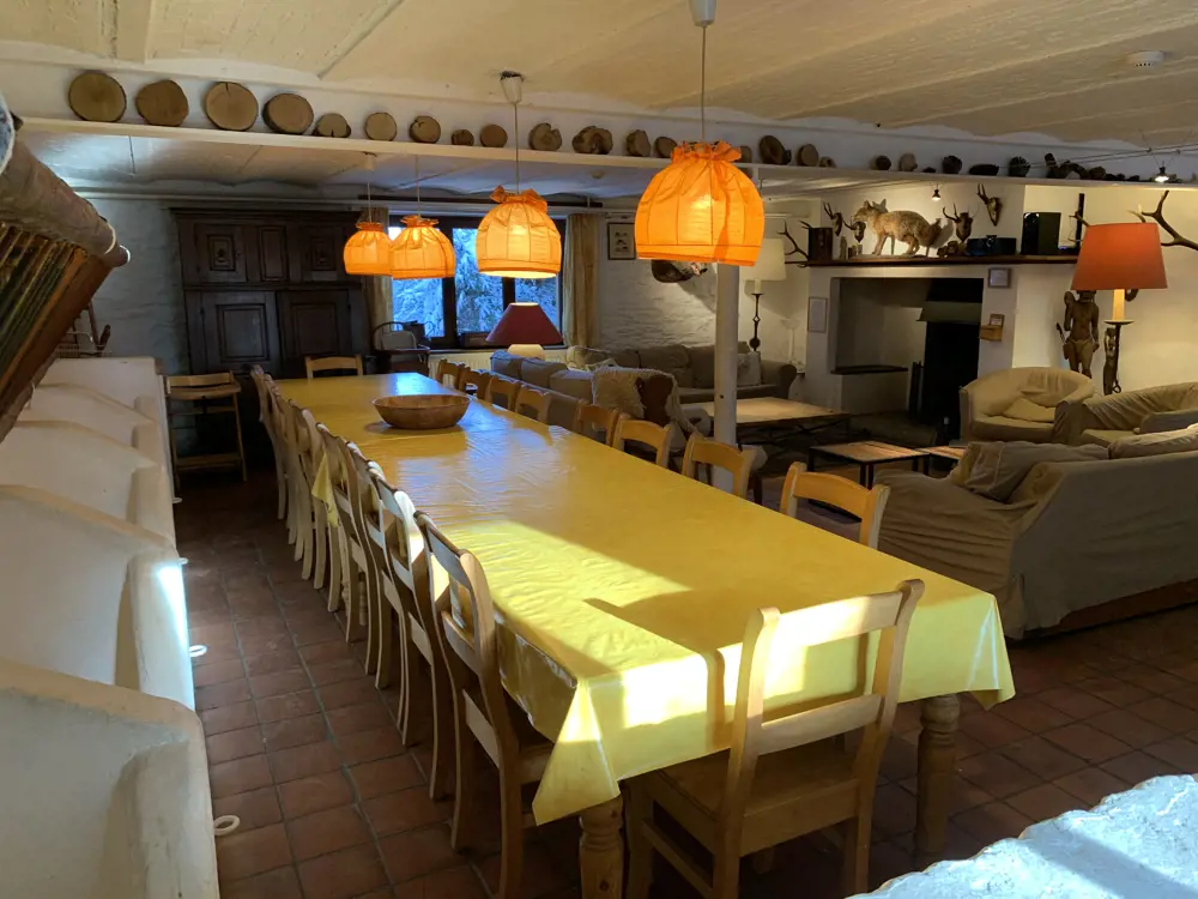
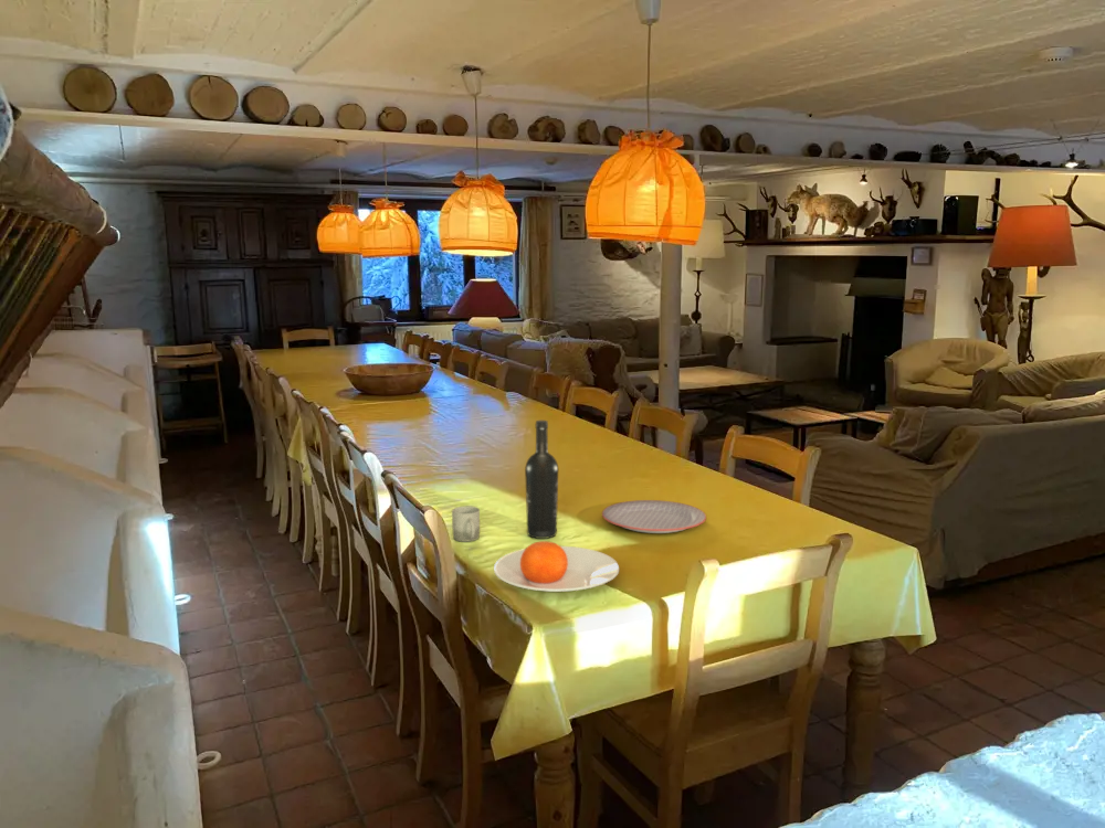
+ wine bottle [524,420,559,540]
+ cup [451,506,481,543]
+ plate [601,499,707,534]
+ plate [493,540,620,593]
